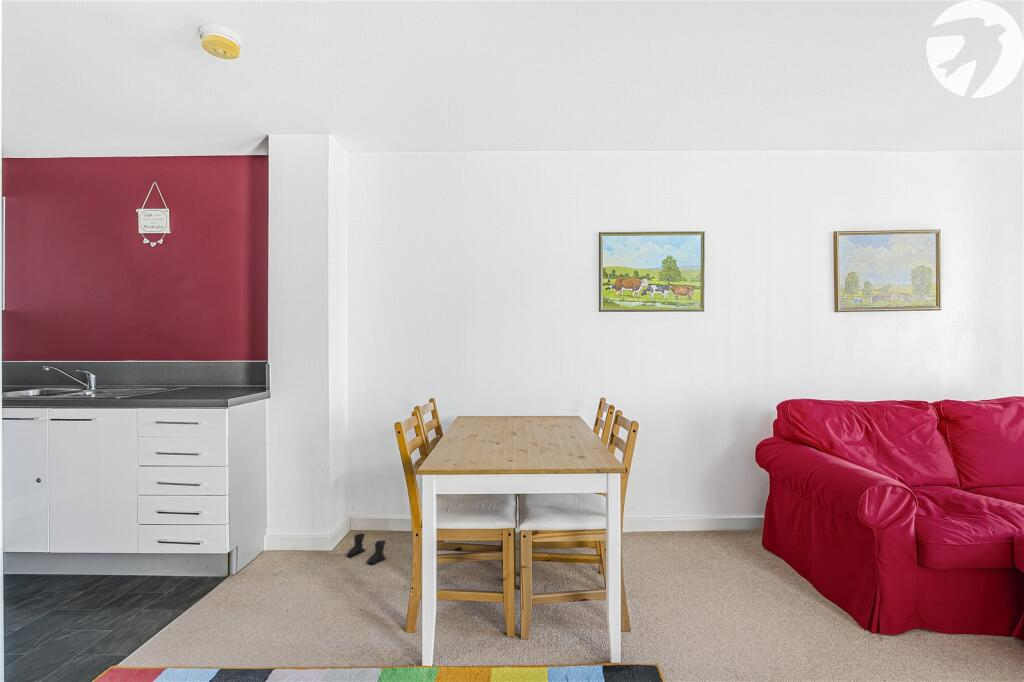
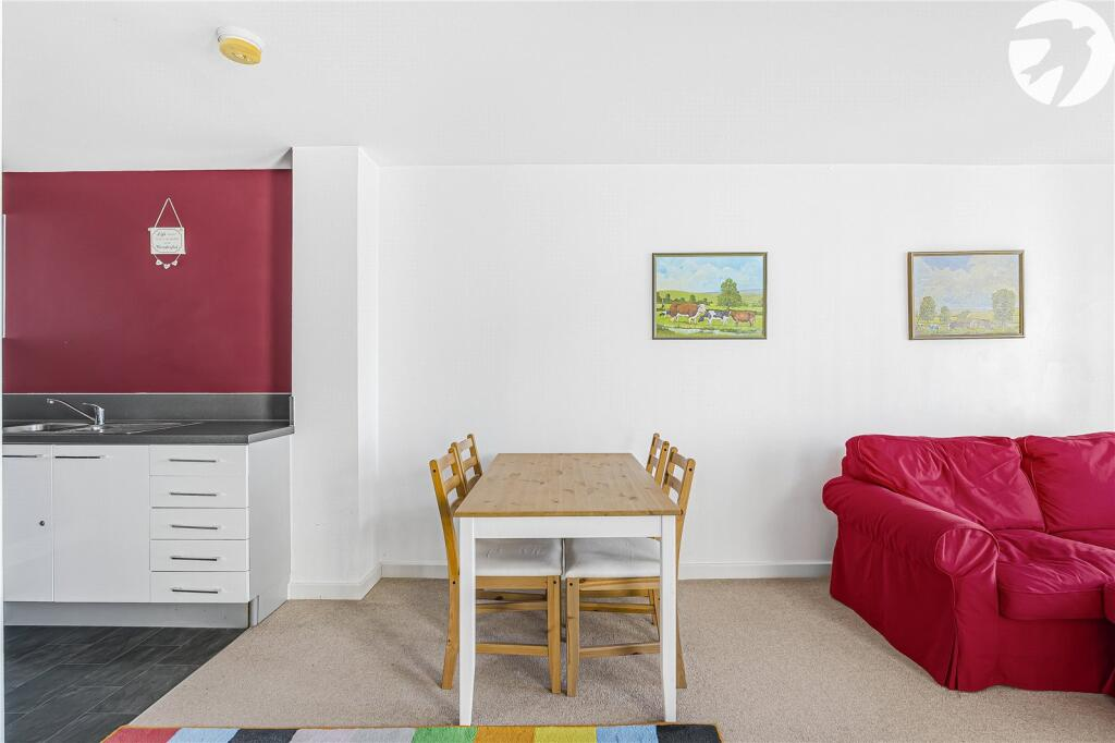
- boots [346,532,387,565]
